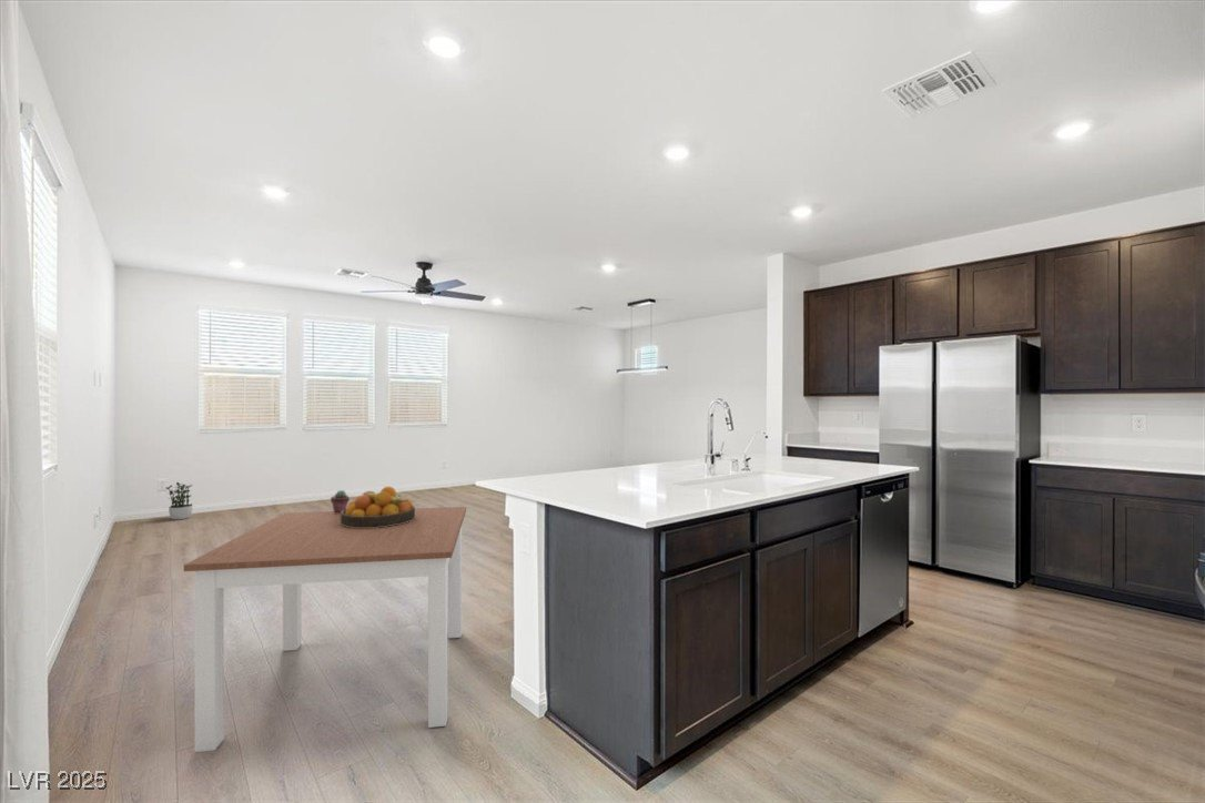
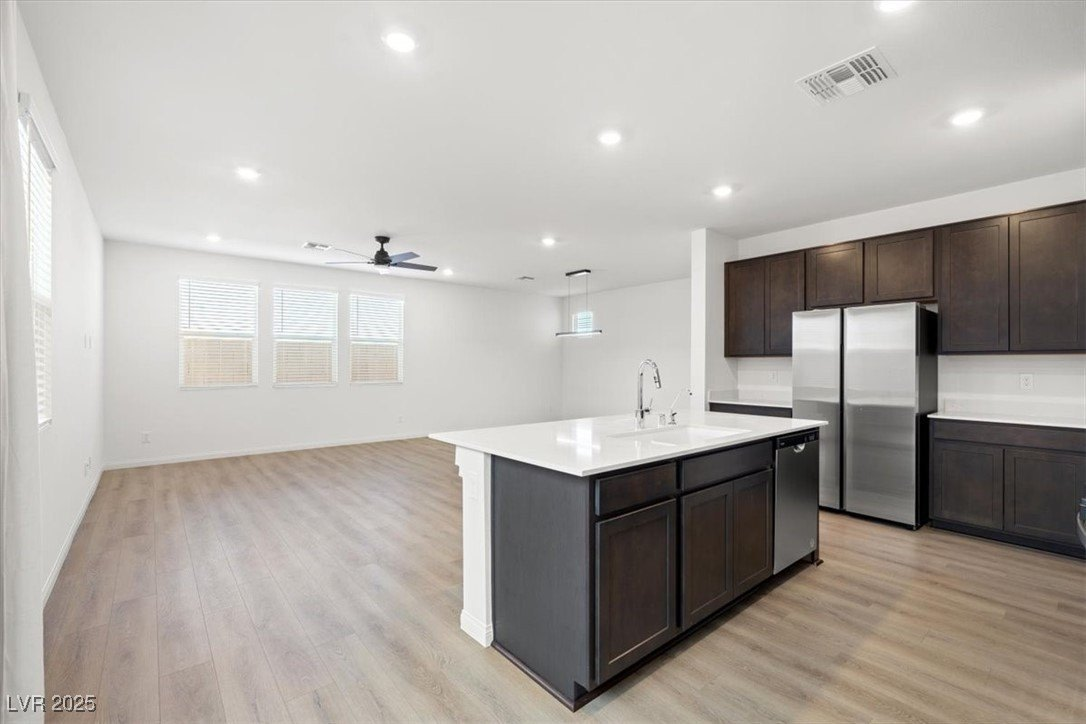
- dining table [183,506,467,753]
- fruit bowl [340,486,416,528]
- potted plant [164,481,193,520]
- potted succulent [330,489,351,514]
